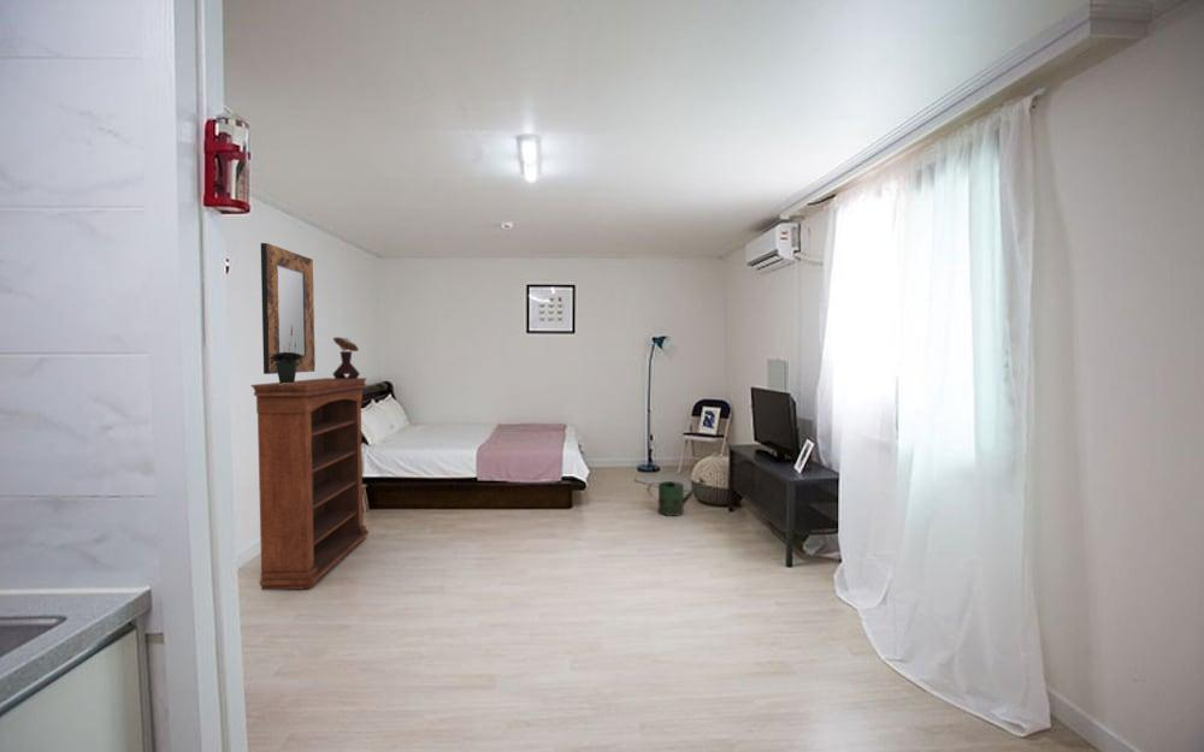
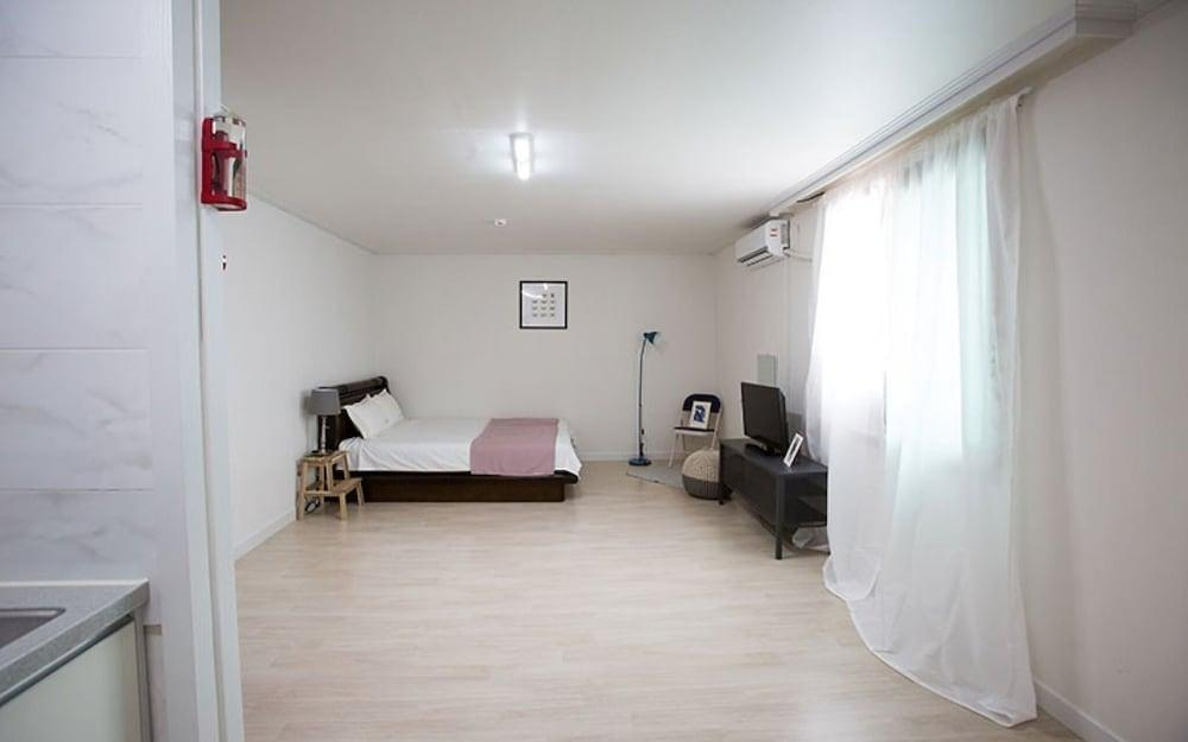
- potted plant [270,325,303,384]
- watering can [647,475,708,517]
- bookshelf [249,377,370,591]
- mushroom [331,336,361,379]
- home mirror [260,242,317,375]
